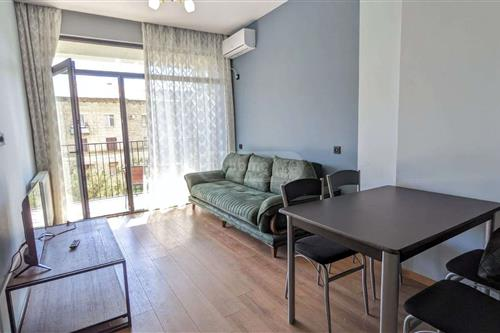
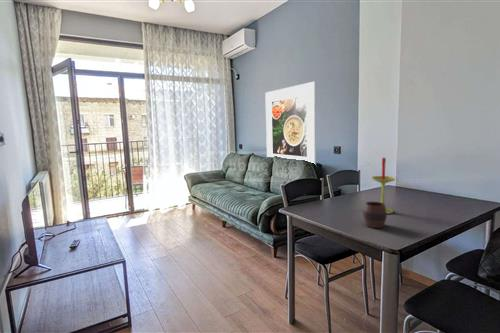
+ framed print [264,80,317,166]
+ cup [362,201,388,229]
+ candle [371,157,396,215]
